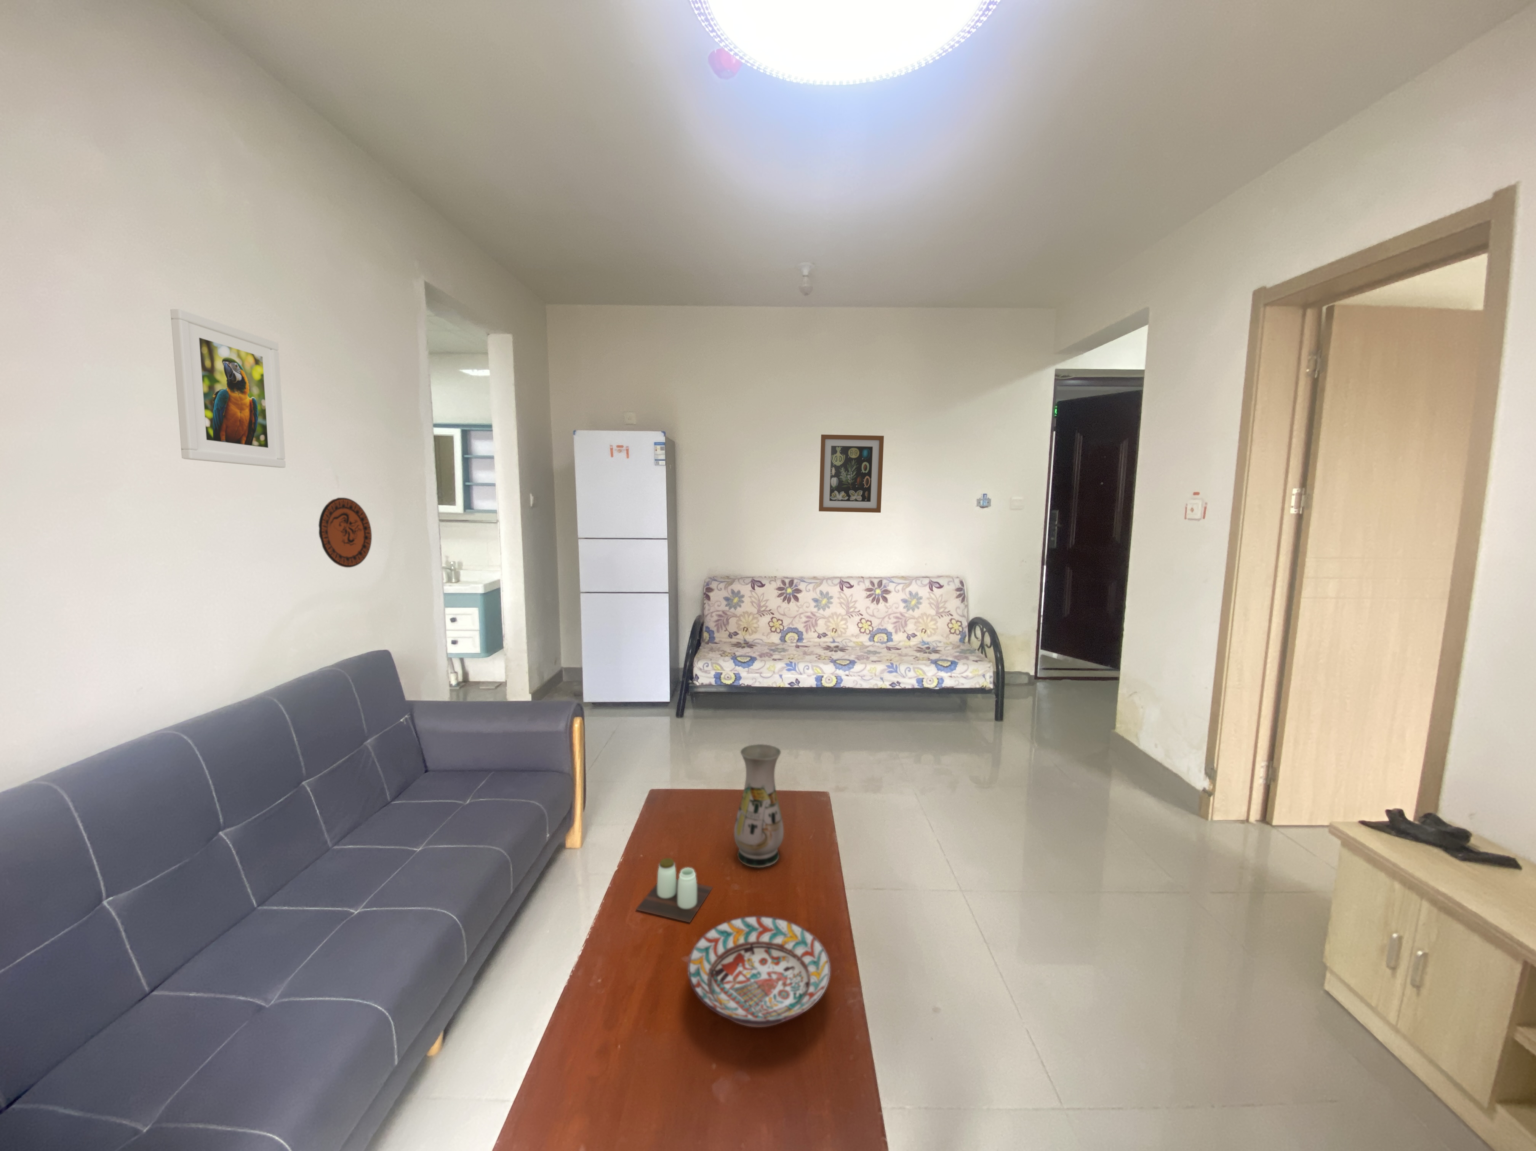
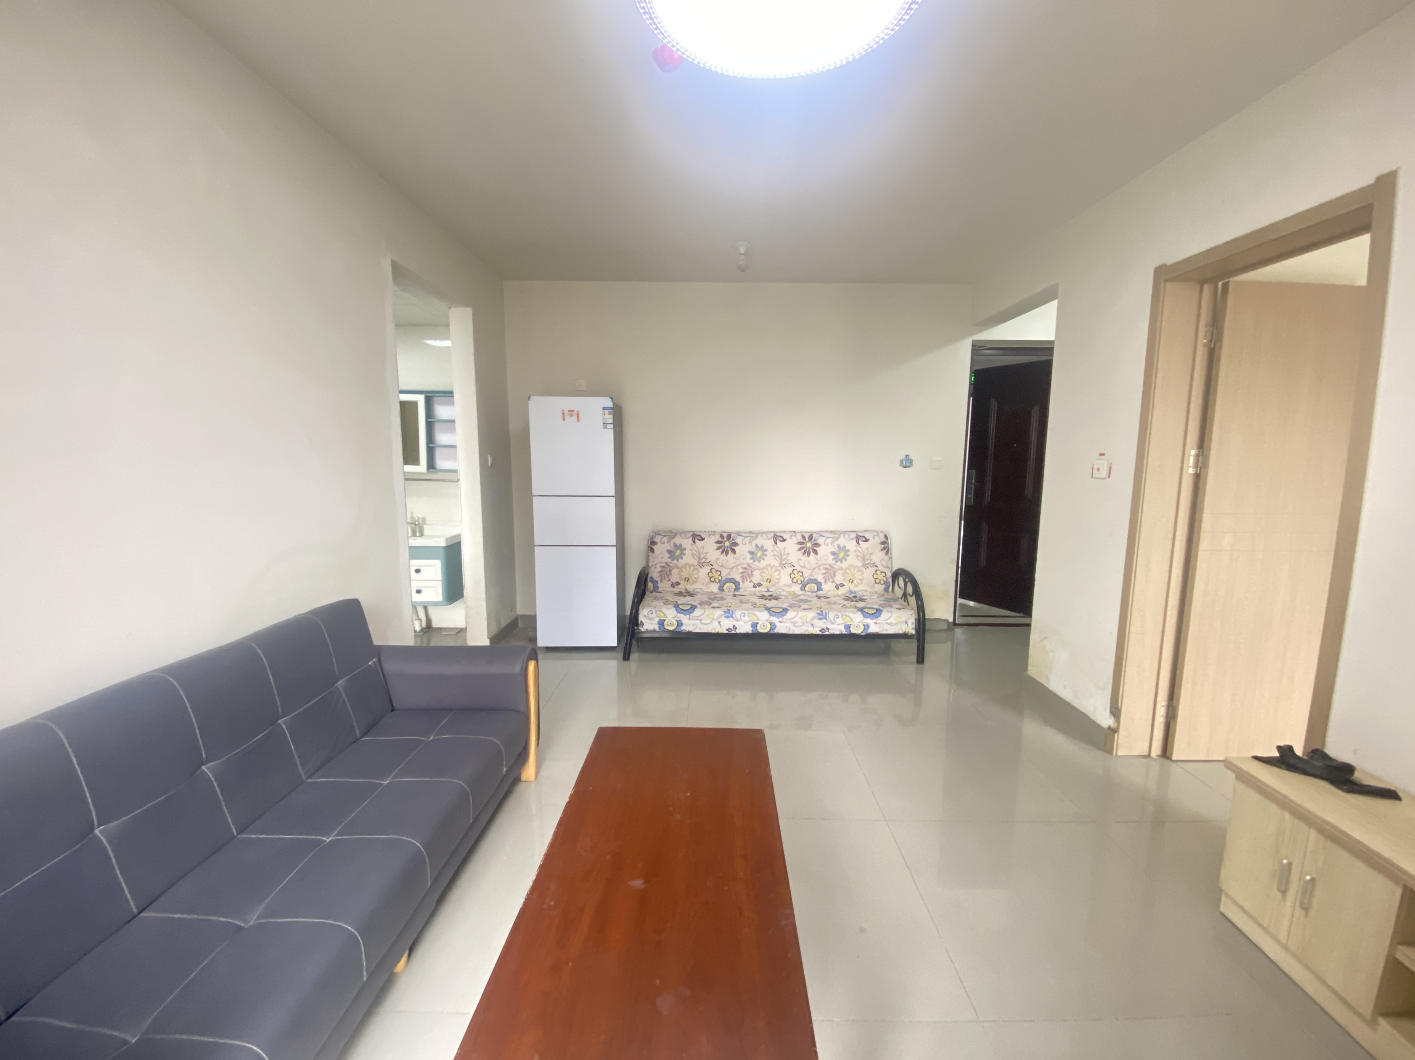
- decorative bowl [687,915,831,1028]
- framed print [169,308,287,468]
- decorative plate [318,497,373,568]
- vase [734,744,784,868]
- wall art [819,434,884,513]
- jar [635,857,714,922]
